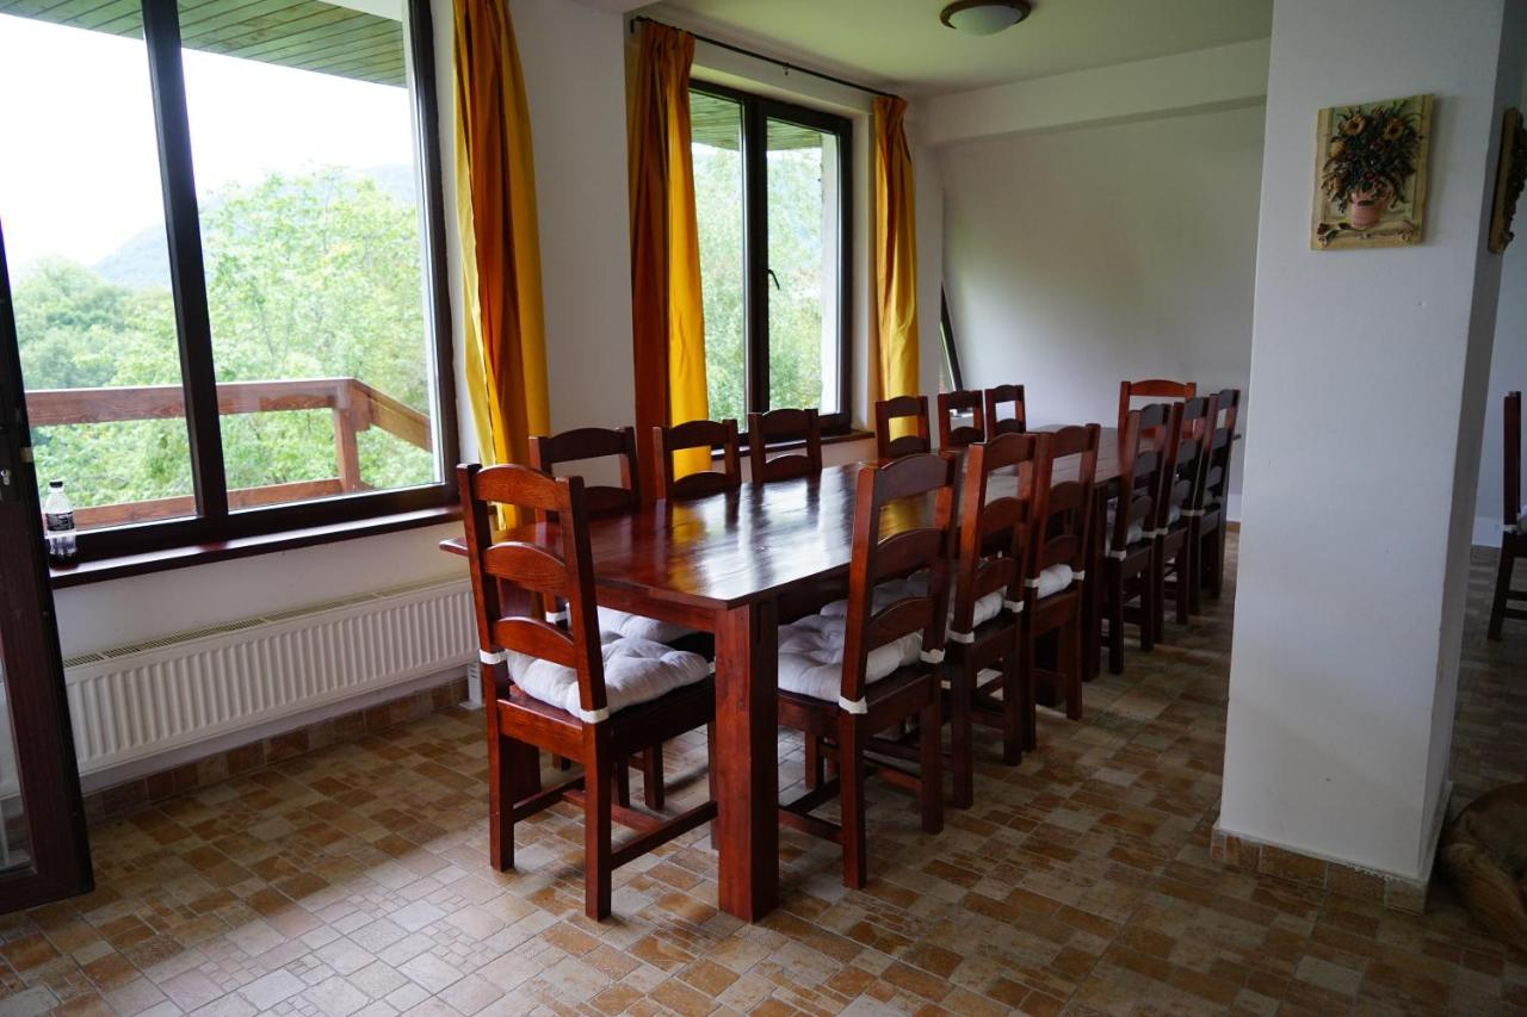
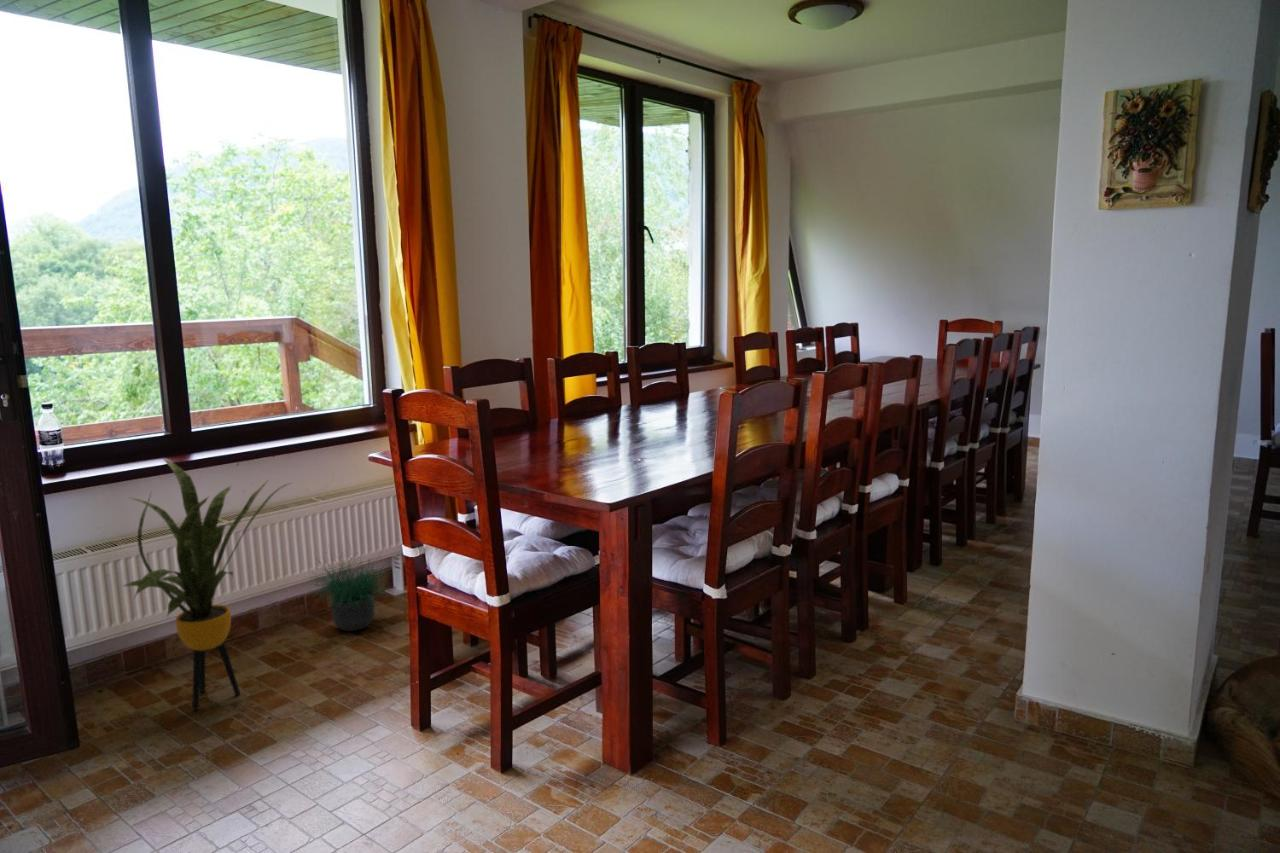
+ house plant [122,458,292,711]
+ potted plant [302,538,400,632]
